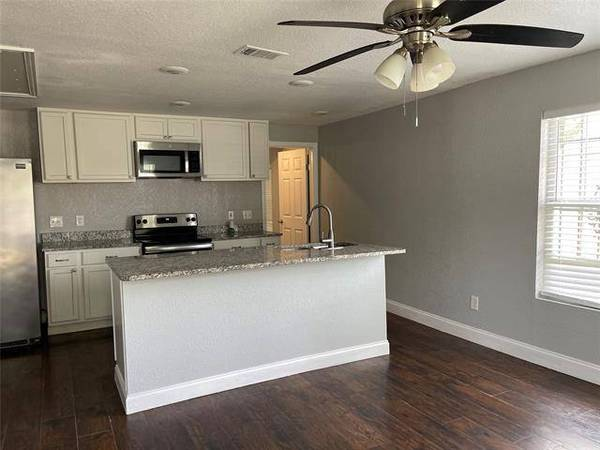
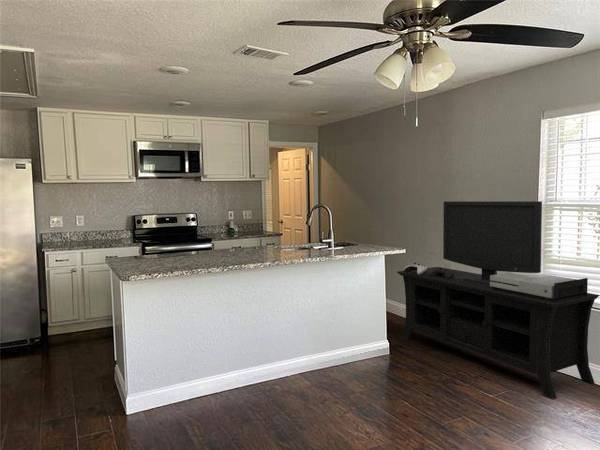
+ media console [396,200,600,400]
